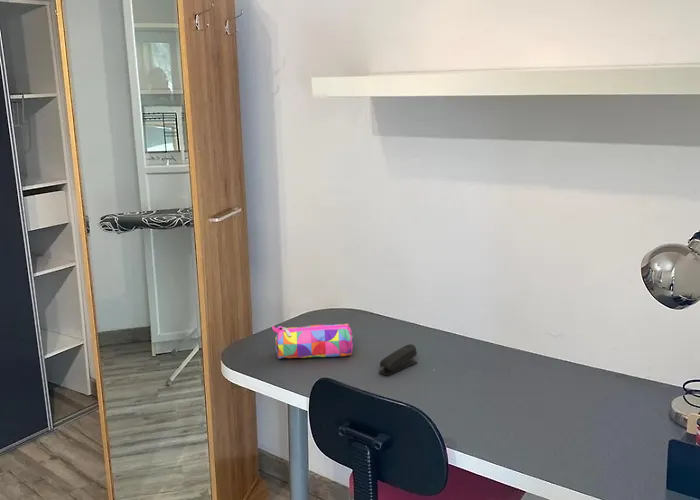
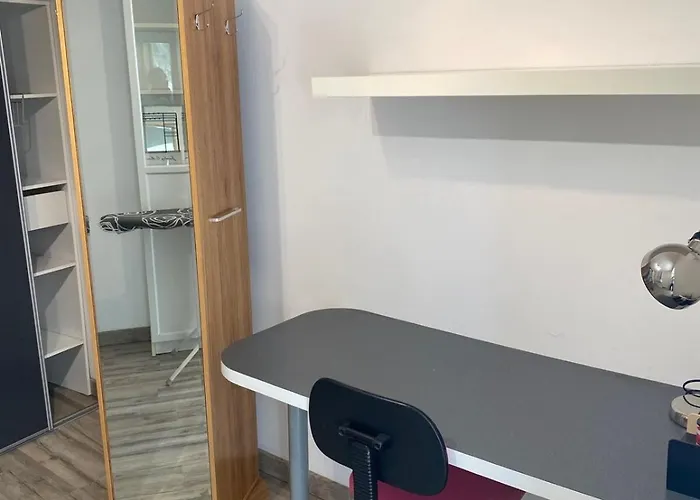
- pencil case [271,323,354,360]
- stapler [378,343,418,376]
